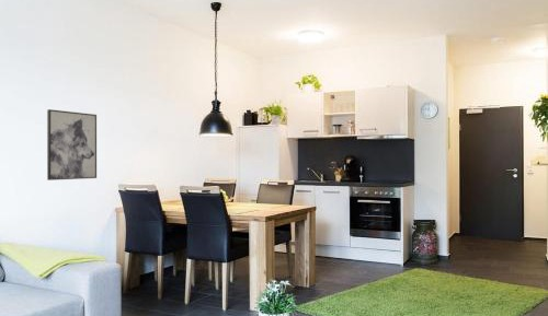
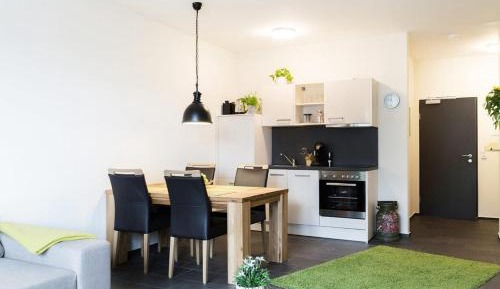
- wall art [46,108,98,182]
